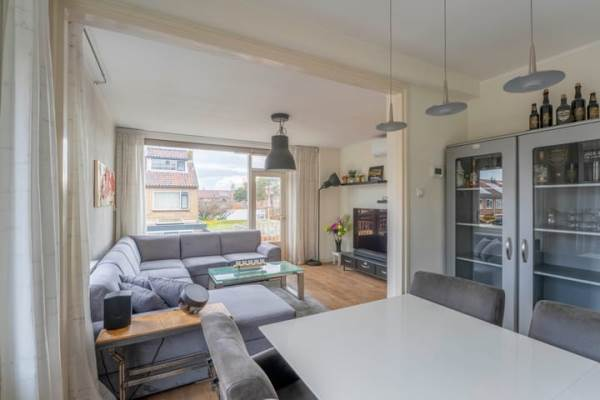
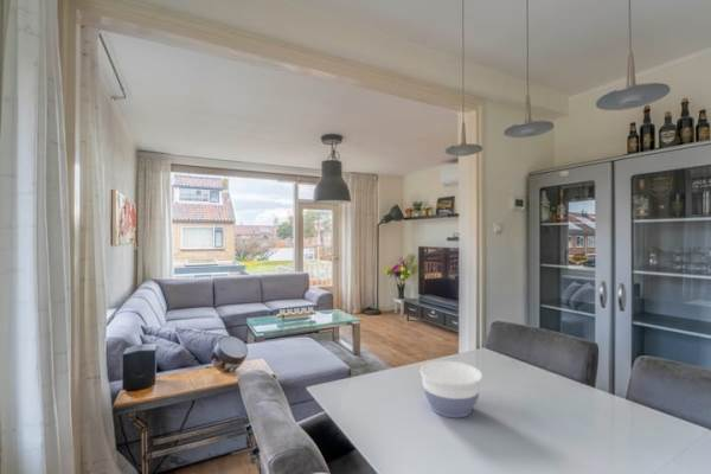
+ bowl [419,360,483,419]
